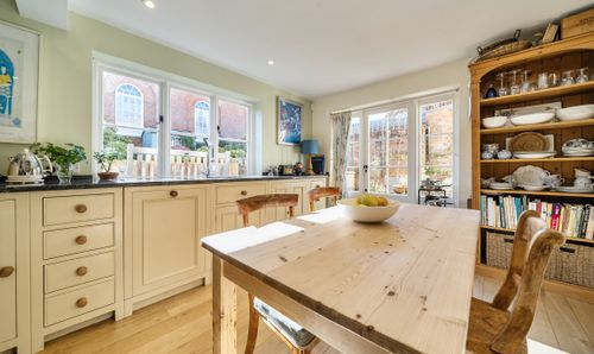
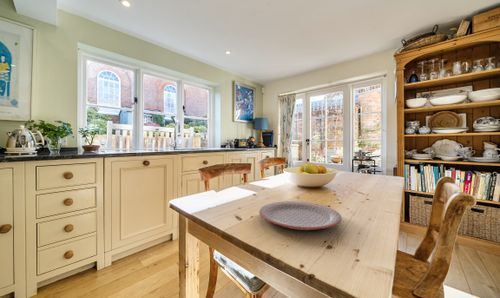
+ plate [258,200,343,231]
